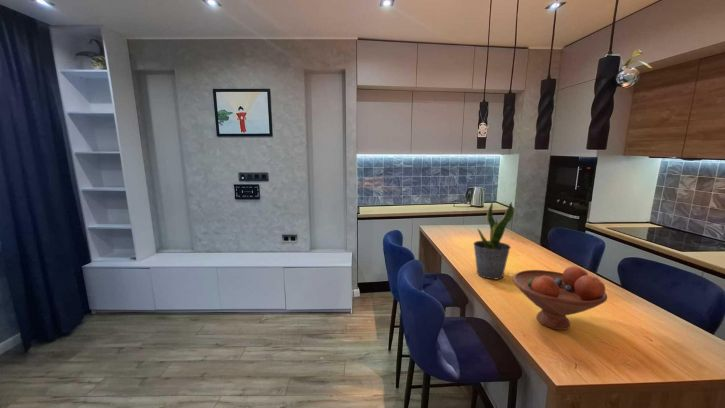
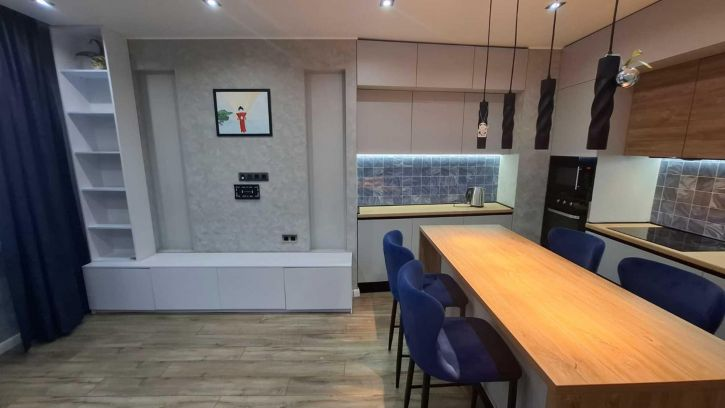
- potted plant [472,200,515,280]
- fruit bowl [512,265,608,331]
